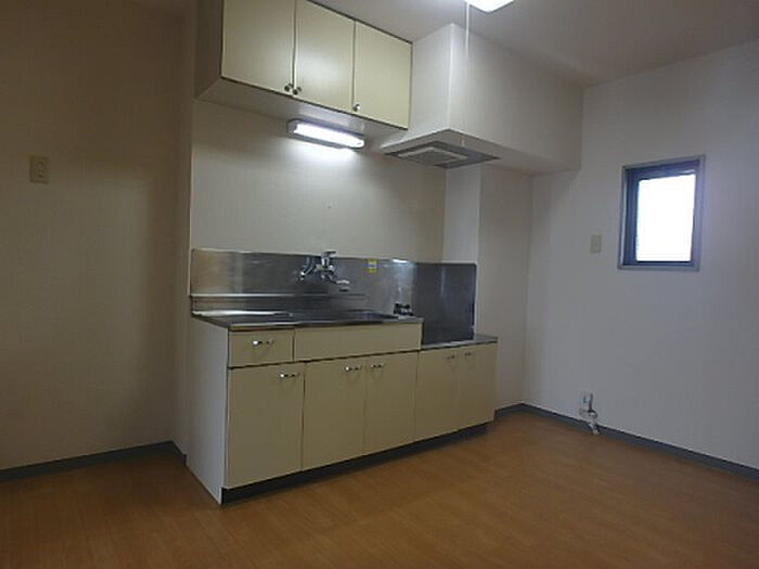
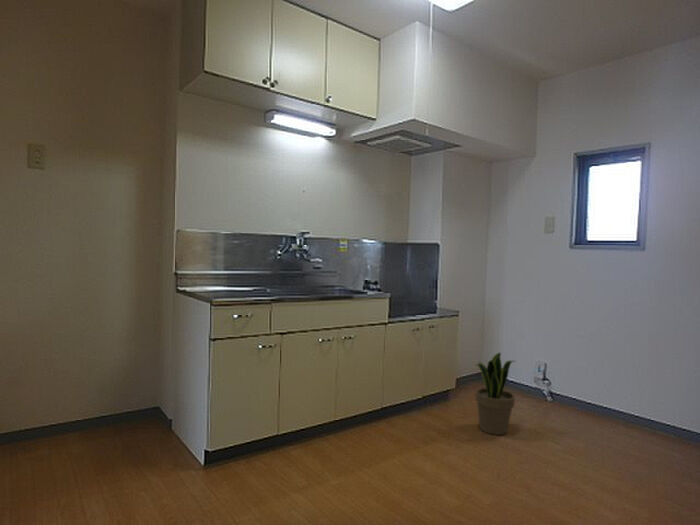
+ potted plant [474,351,516,436]
